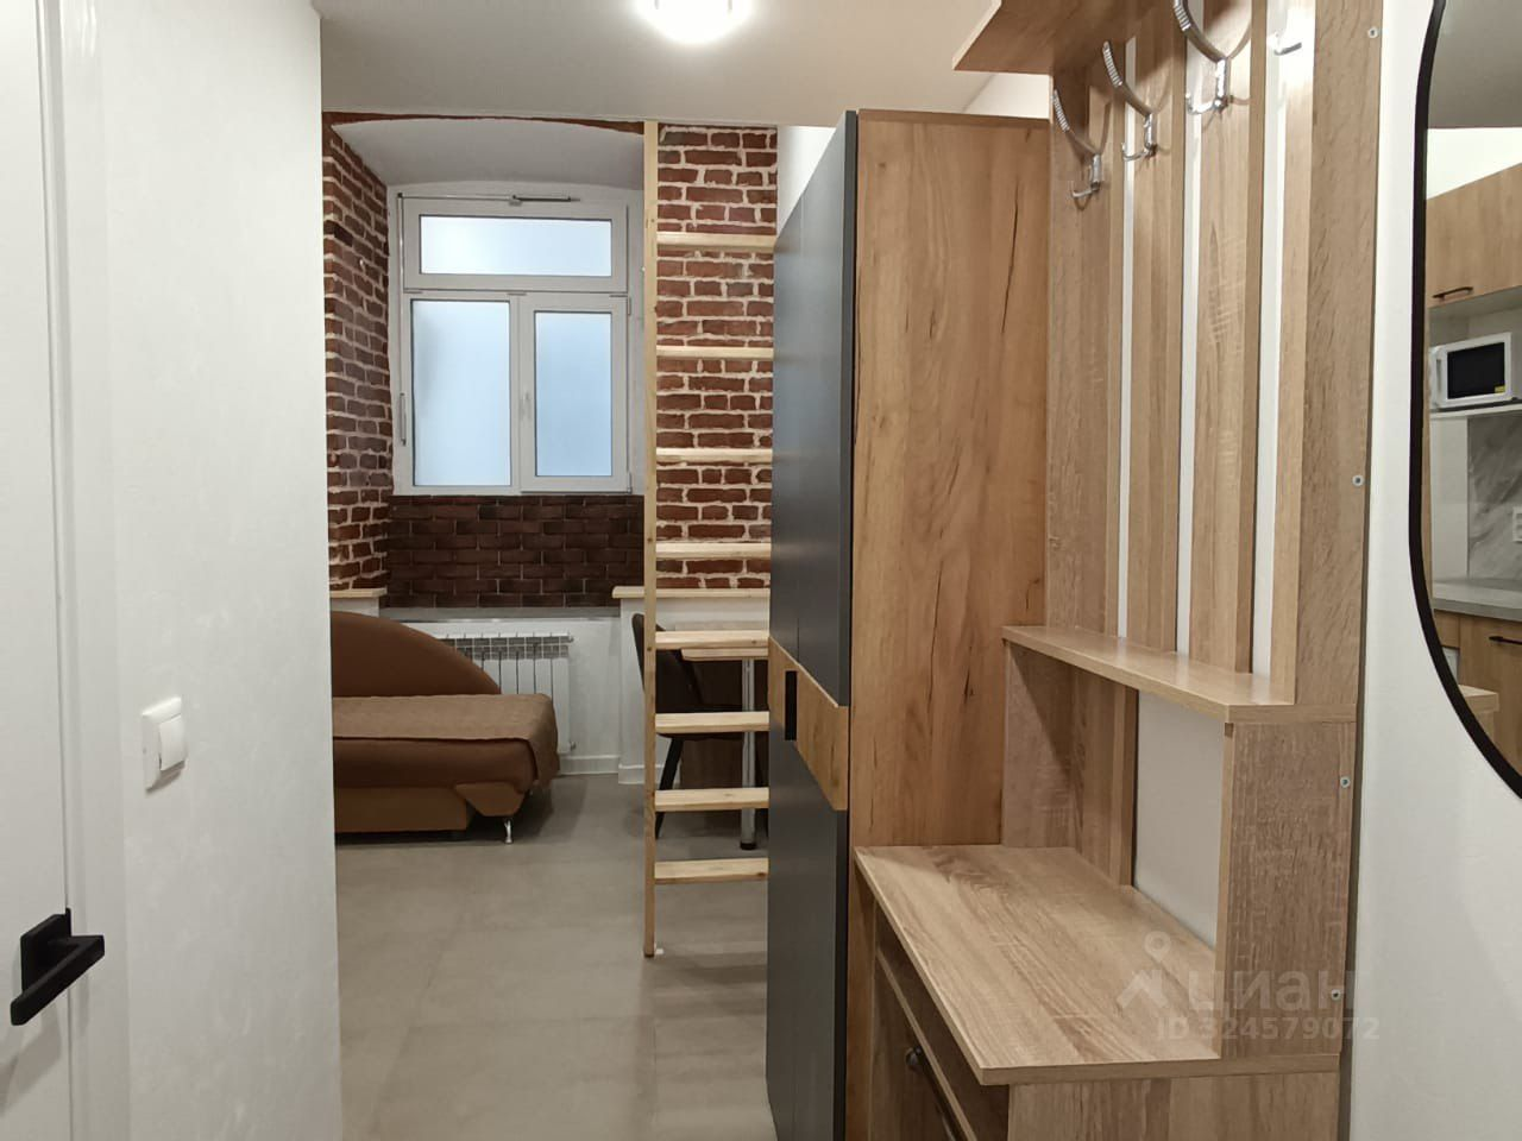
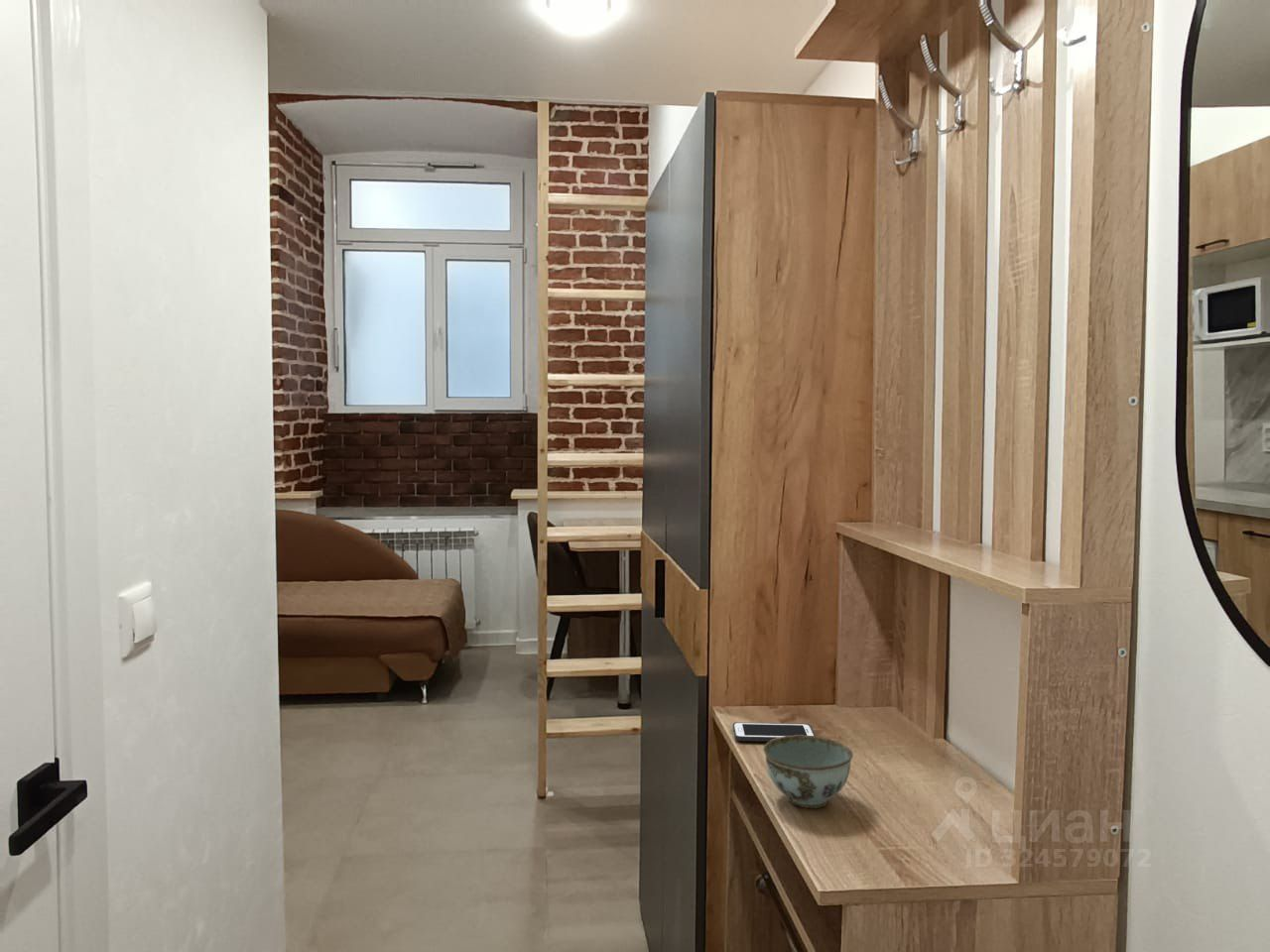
+ cell phone [732,722,817,743]
+ bowl [763,735,854,809]
